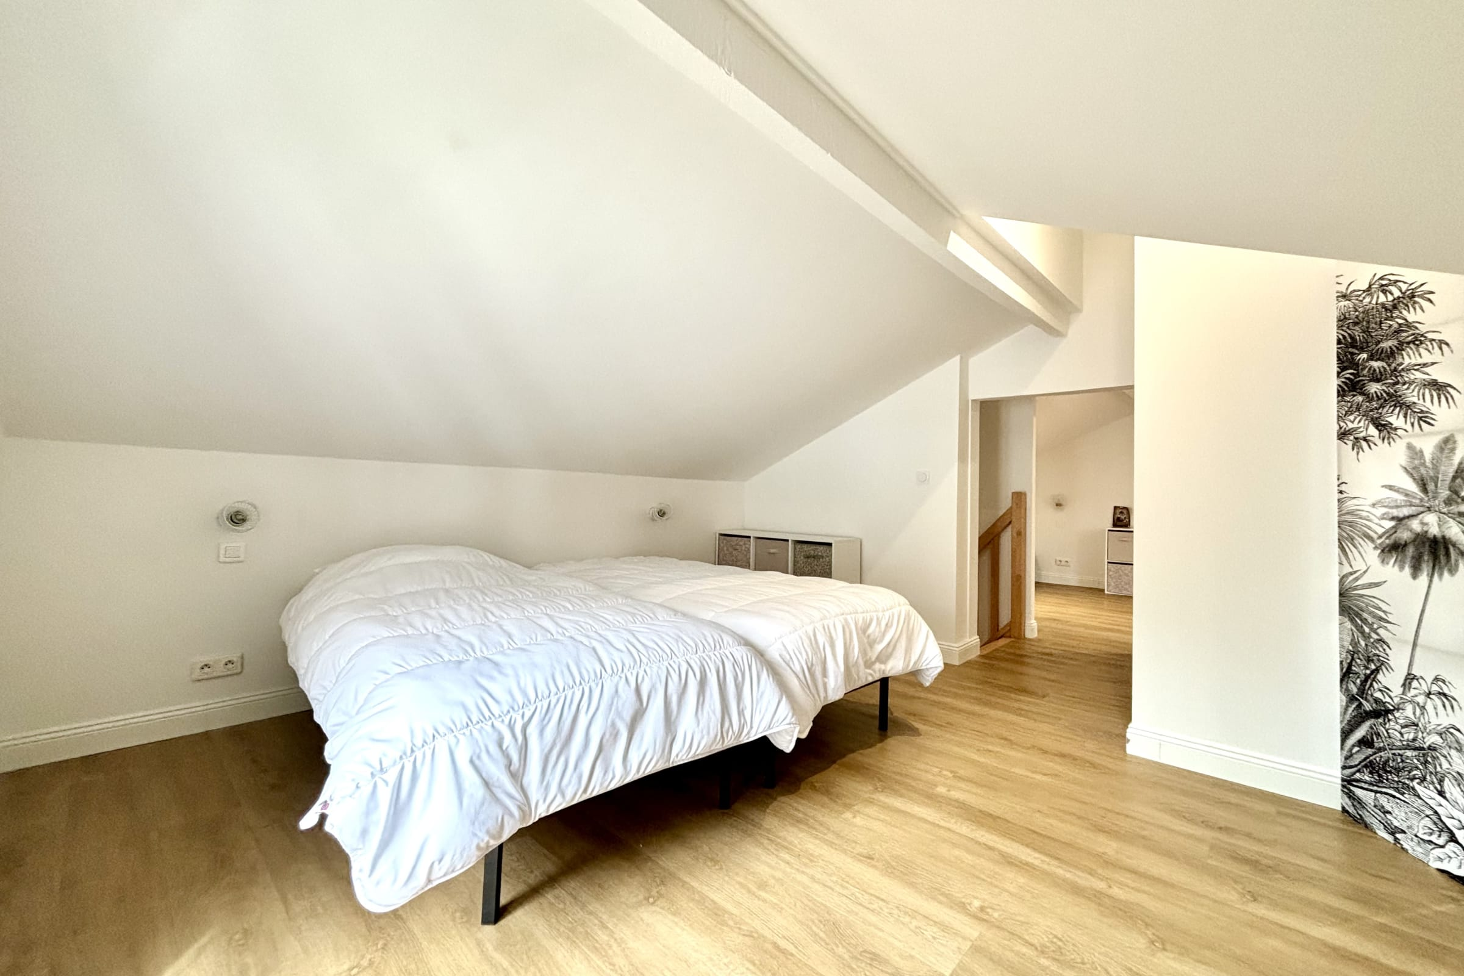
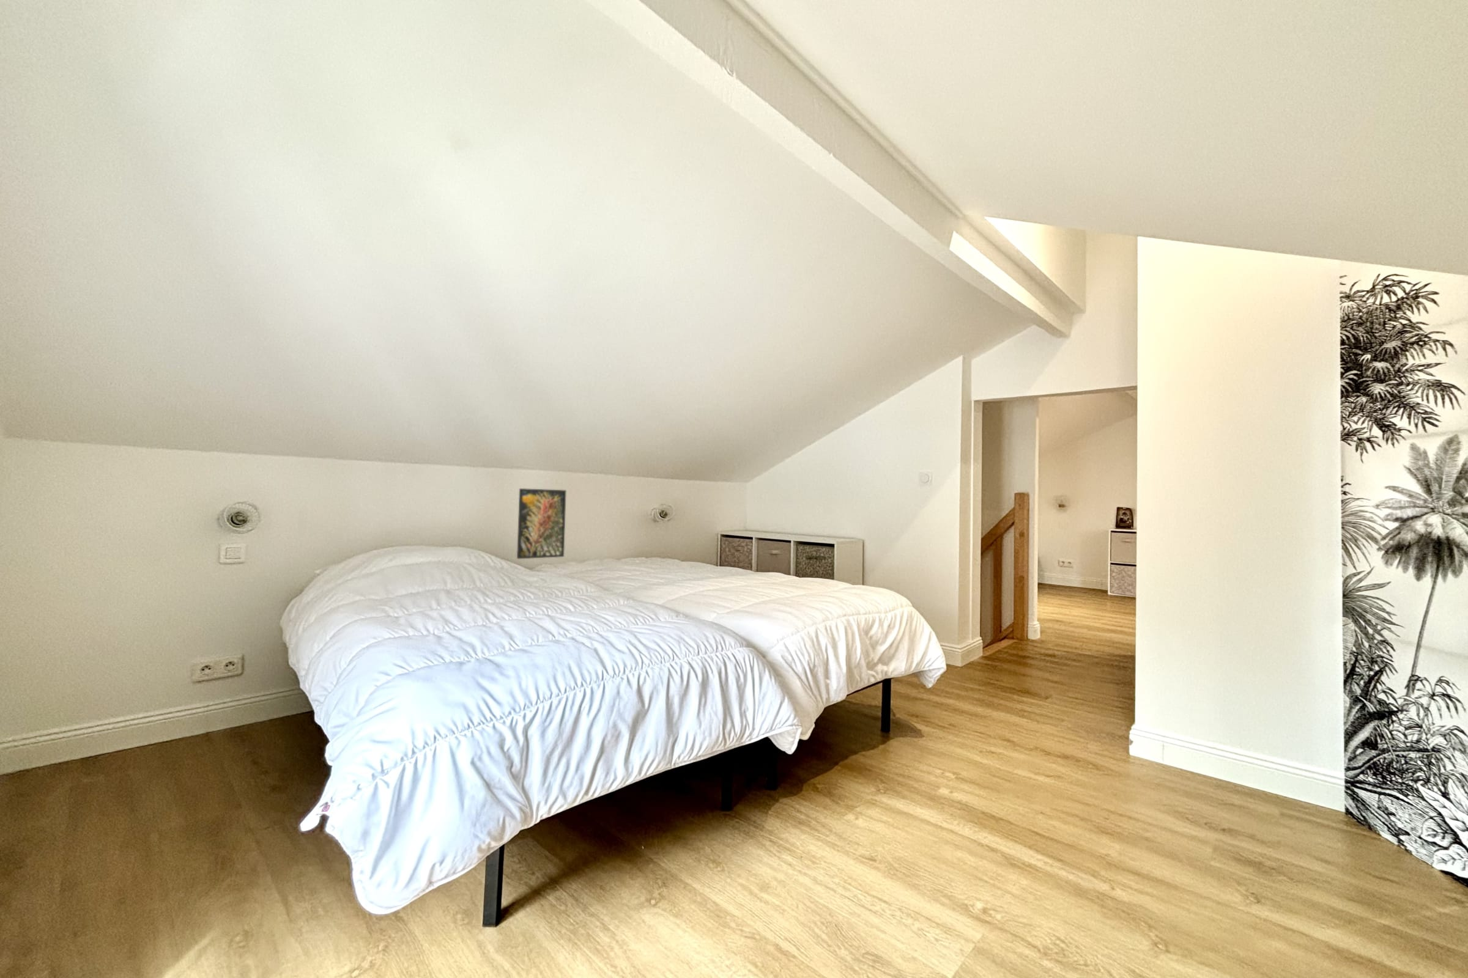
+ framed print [517,488,567,559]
